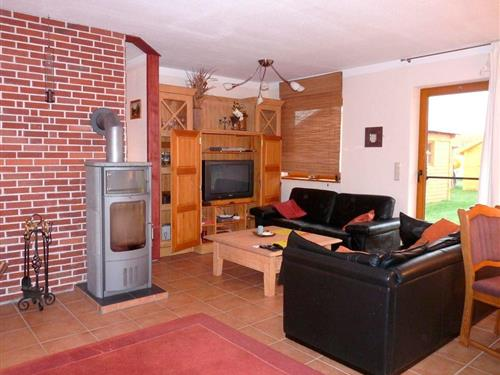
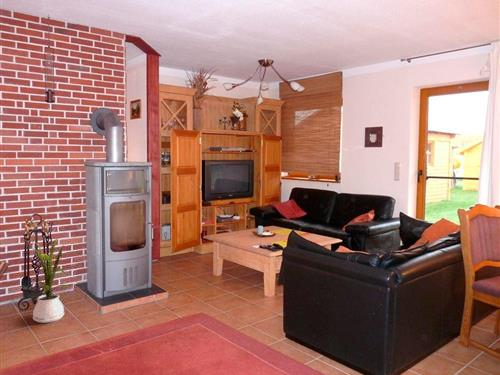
+ house plant [23,236,70,324]
